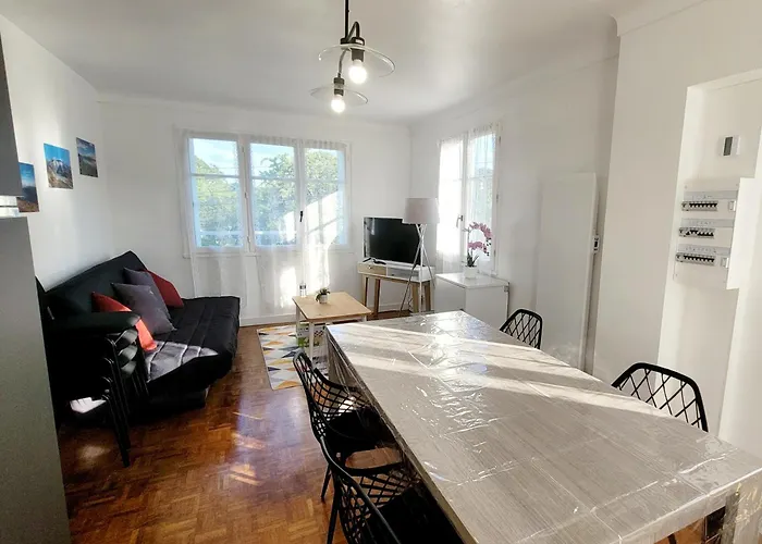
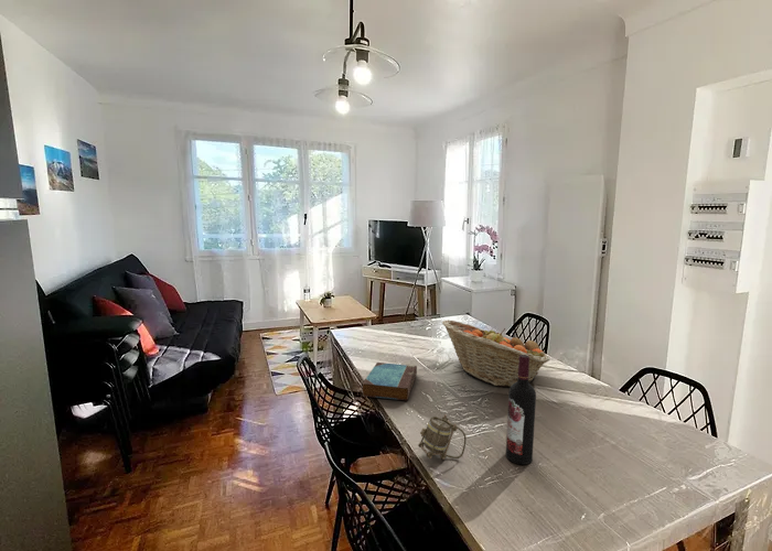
+ wine bottle [505,355,537,465]
+ book [362,361,418,401]
+ fruit basket [441,318,551,388]
+ mug [417,413,468,461]
